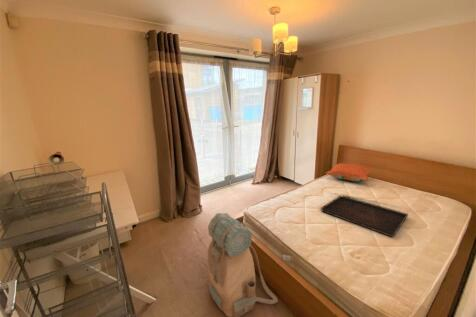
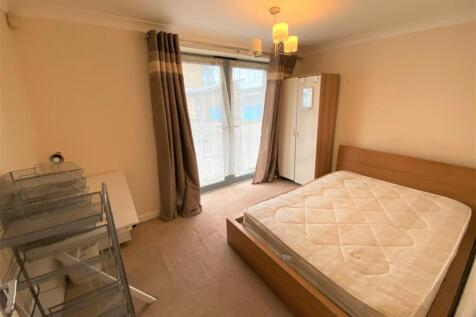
- backpack [206,212,279,317]
- serving tray [320,194,409,238]
- pillow [324,162,374,183]
